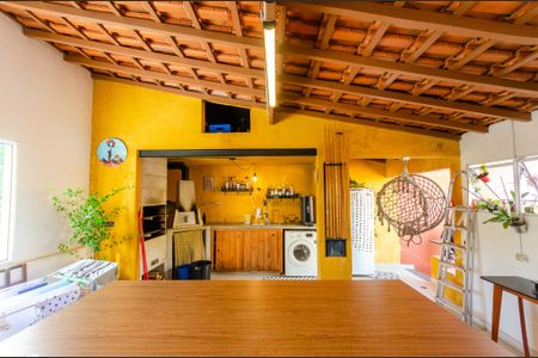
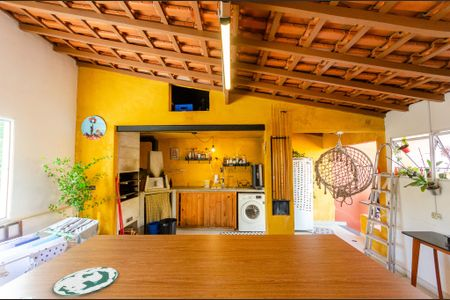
+ plate [52,266,119,297]
